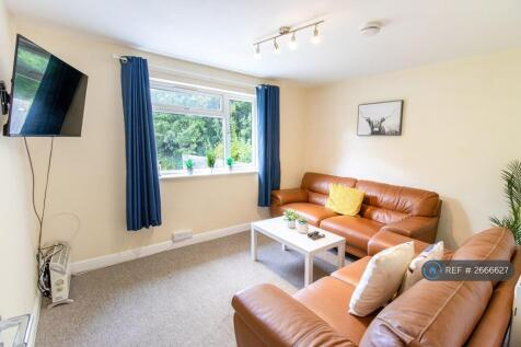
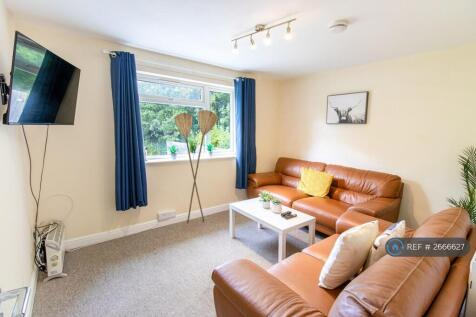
+ floor lamp [173,109,219,224]
